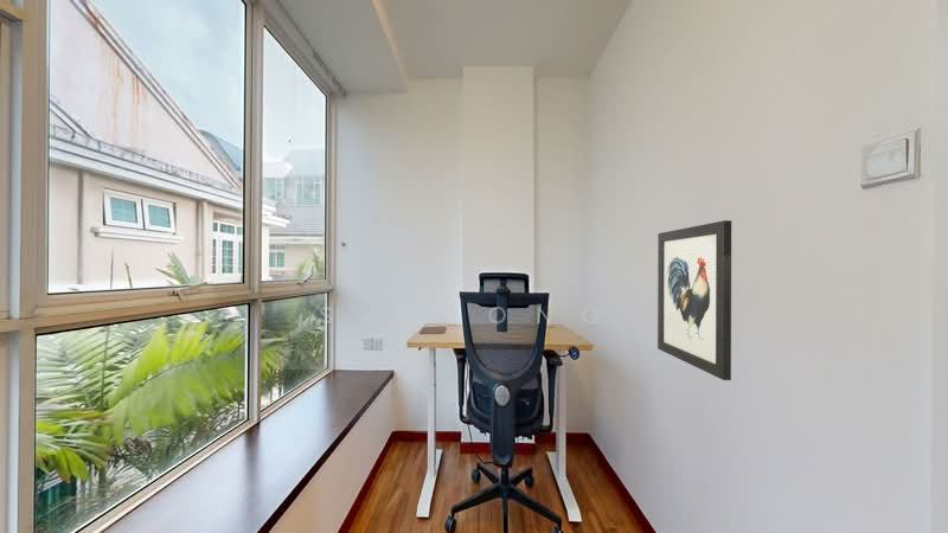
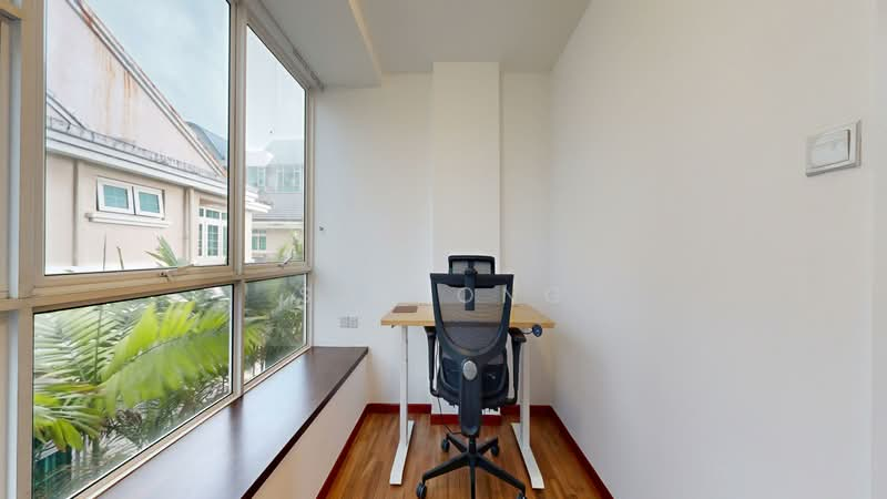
- wall art [656,219,732,381]
